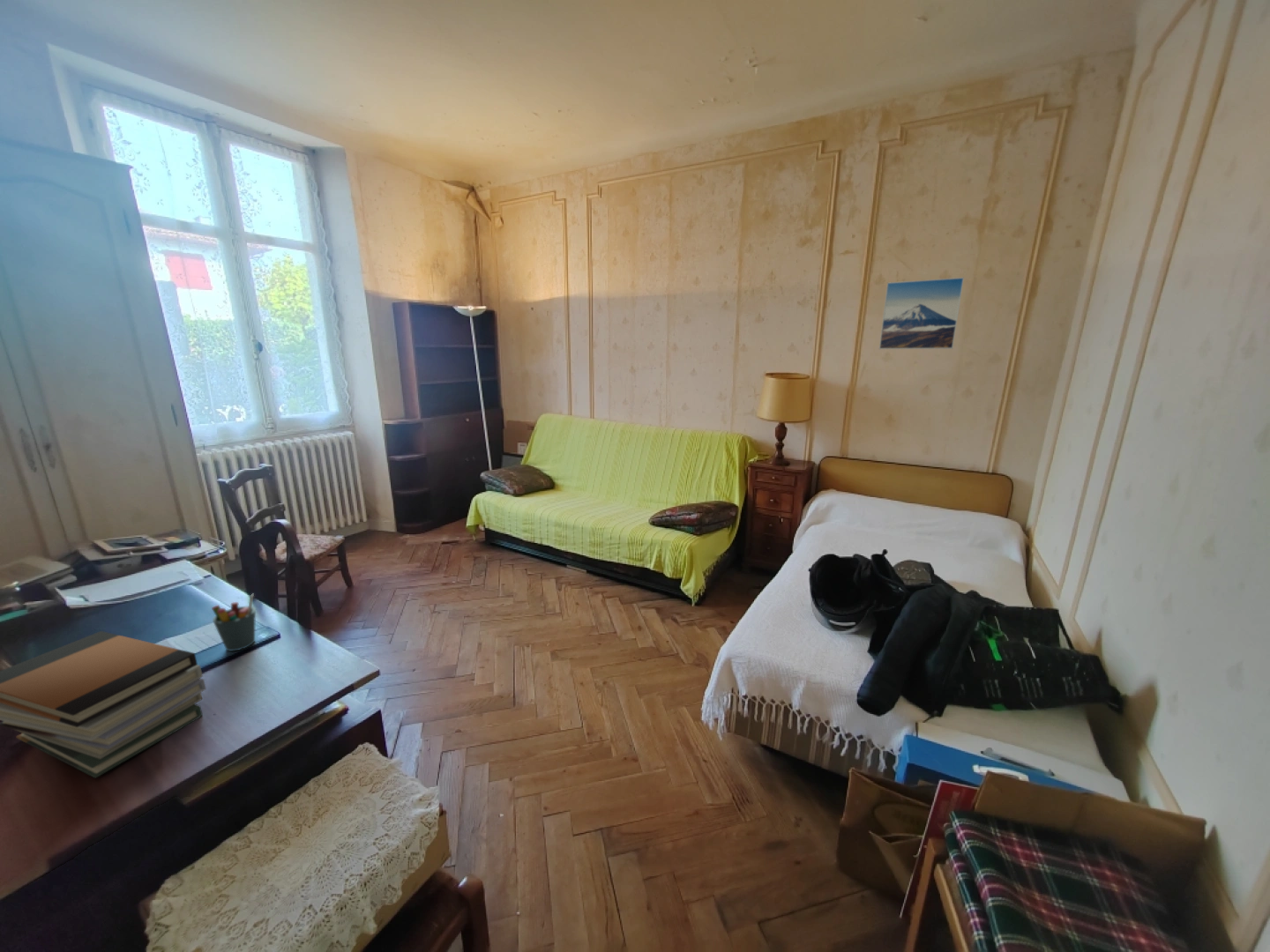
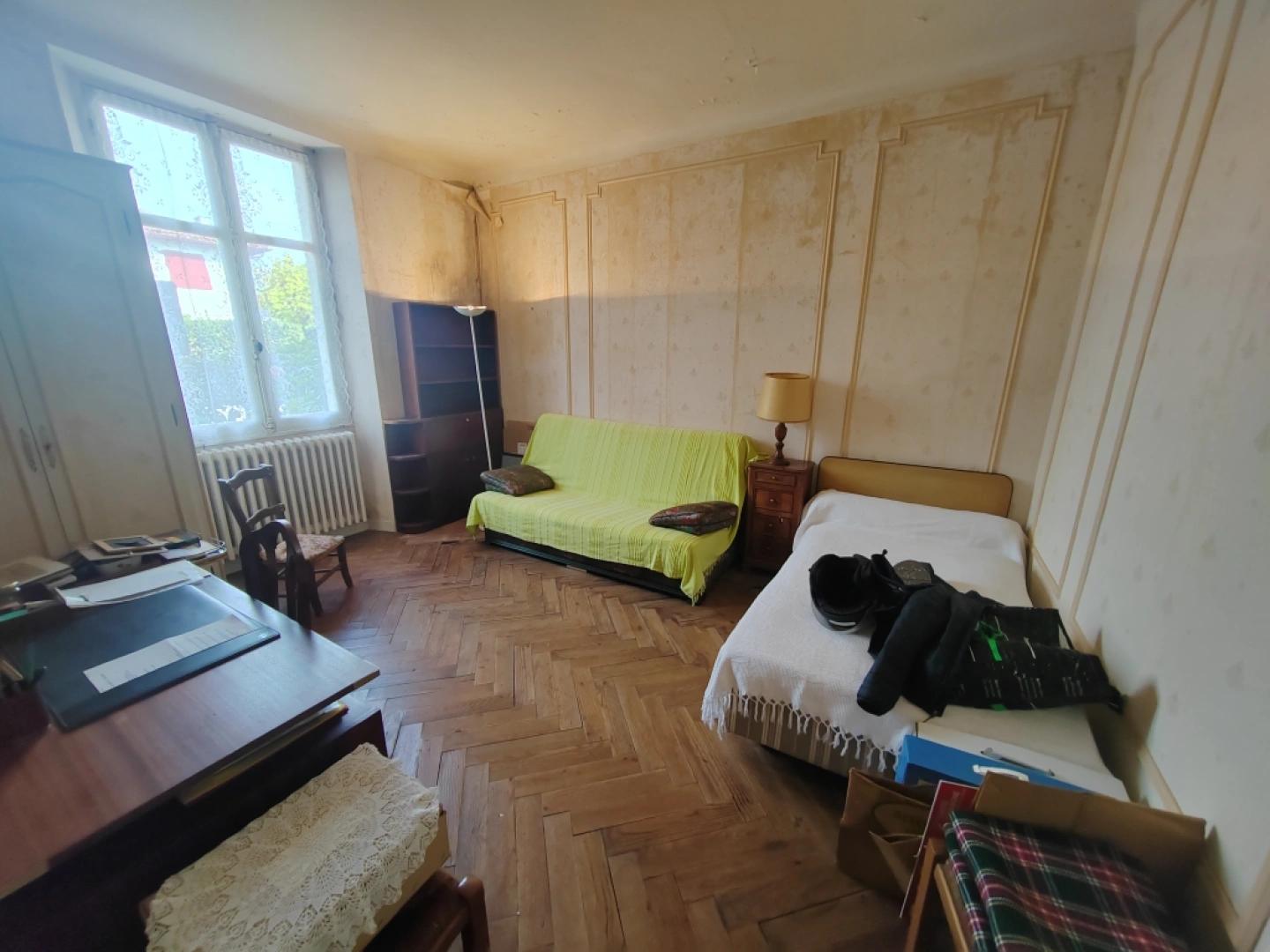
- book stack [0,630,207,779]
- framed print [878,277,965,350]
- pen holder [211,593,257,652]
